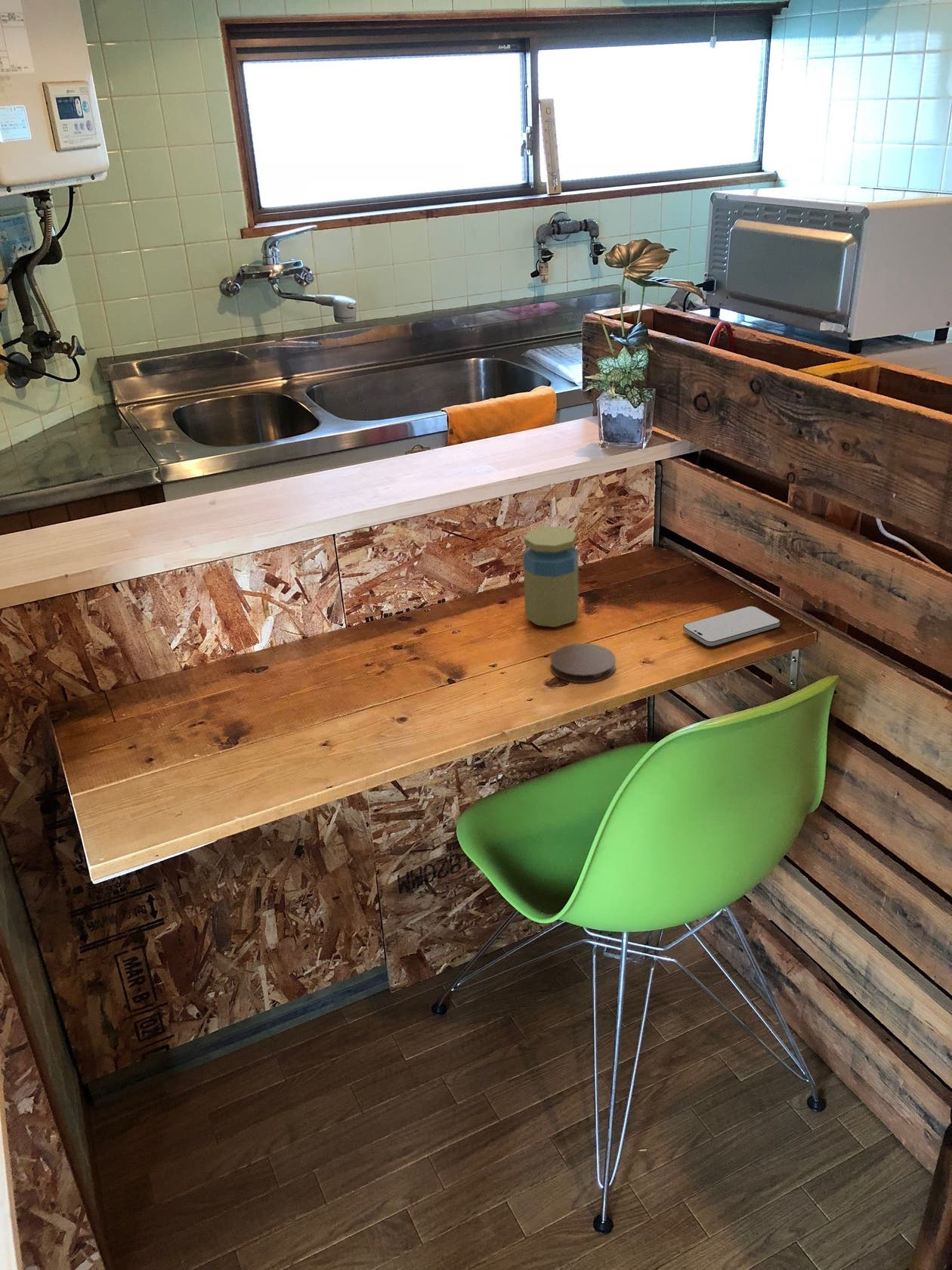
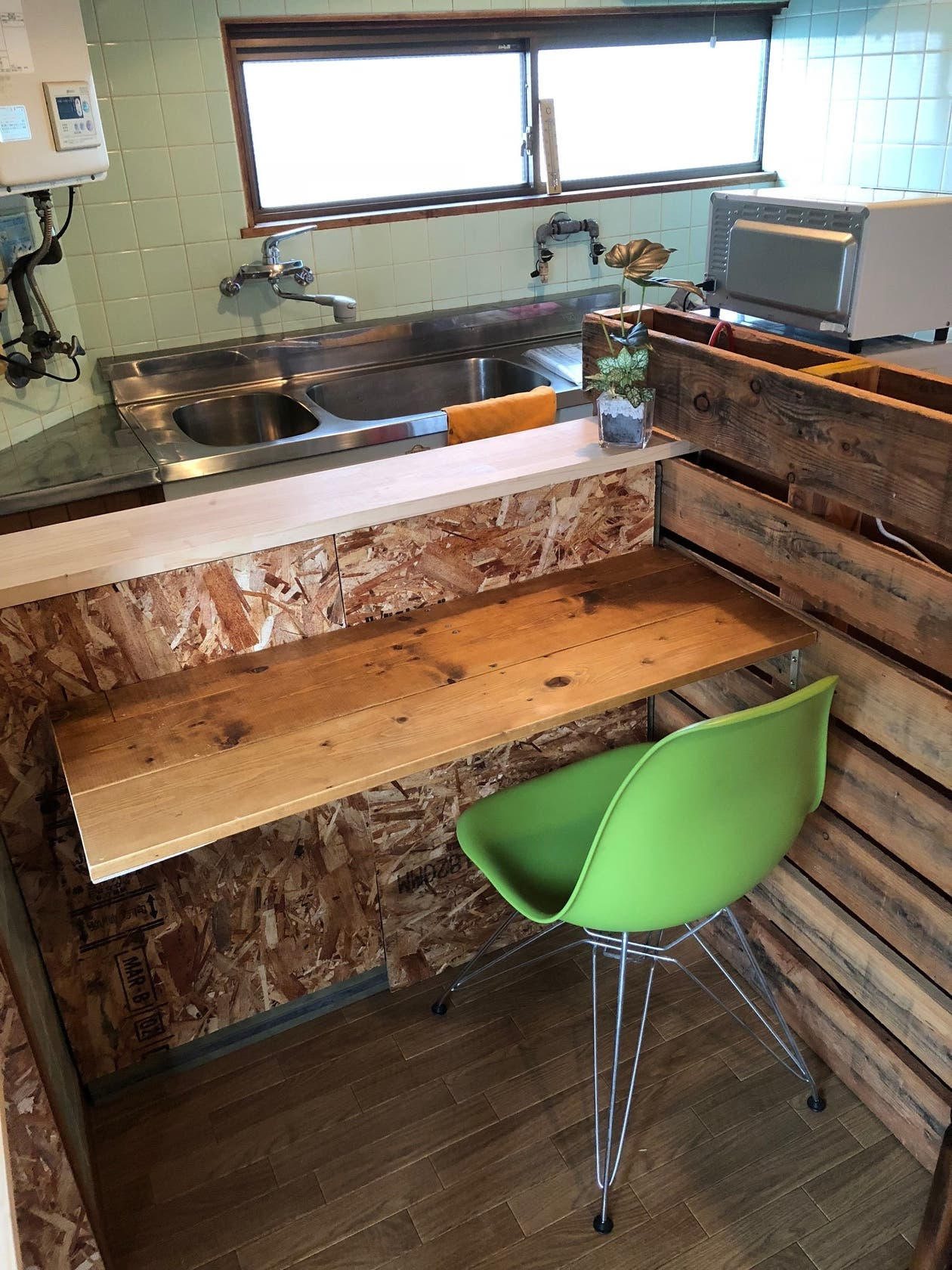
- coaster [549,643,617,683]
- smartphone [682,606,780,646]
- jar [522,525,580,628]
